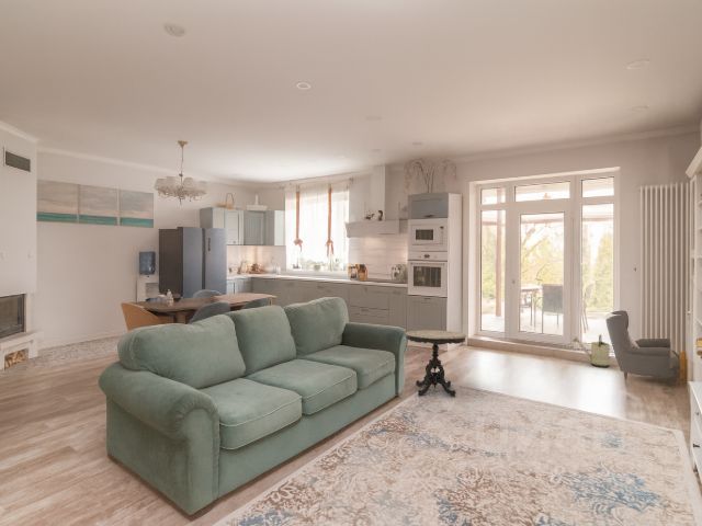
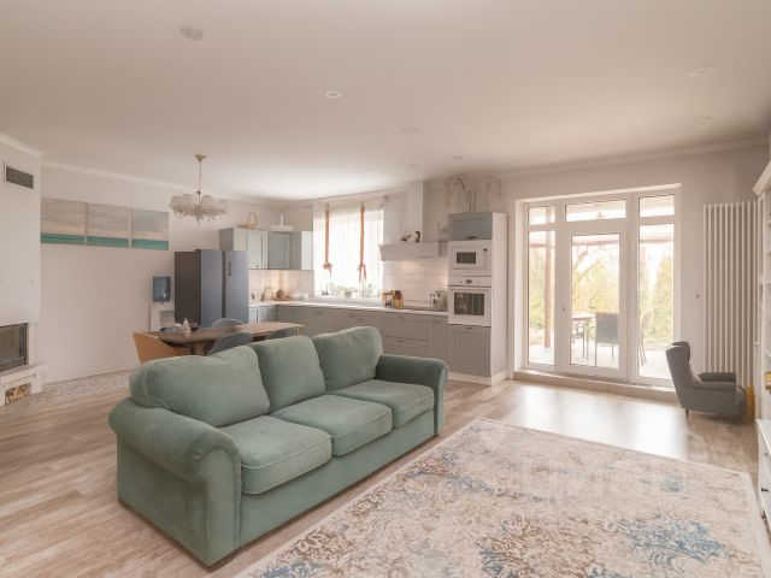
- side table [406,329,467,398]
- watering can [571,333,613,368]
